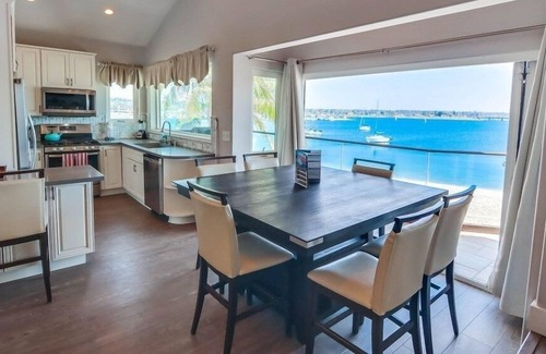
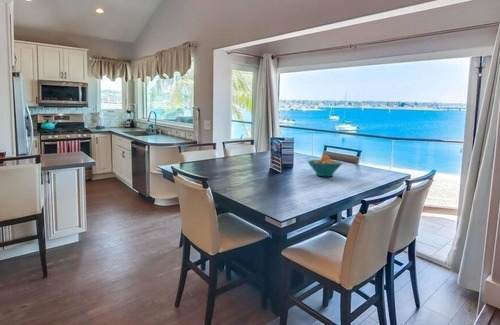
+ fruit bowl [306,154,344,177]
